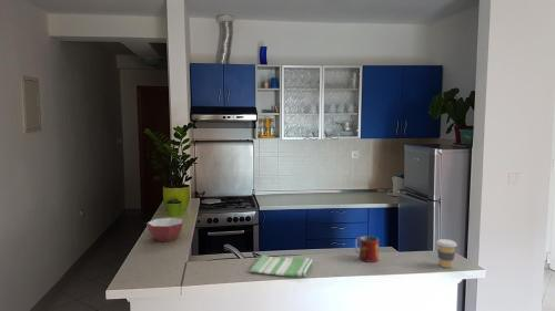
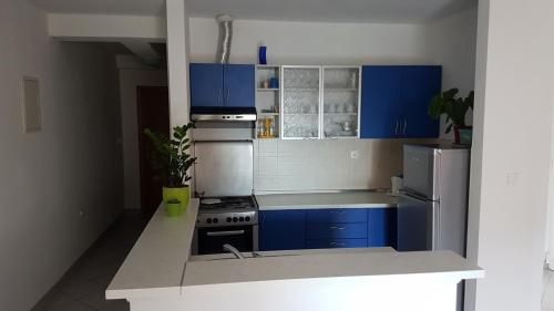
- dish towel [249,253,313,278]
- coffee cup [435,238,458,269]
- bowl [145,217,184,242]
- mug [354,235,380,263]
